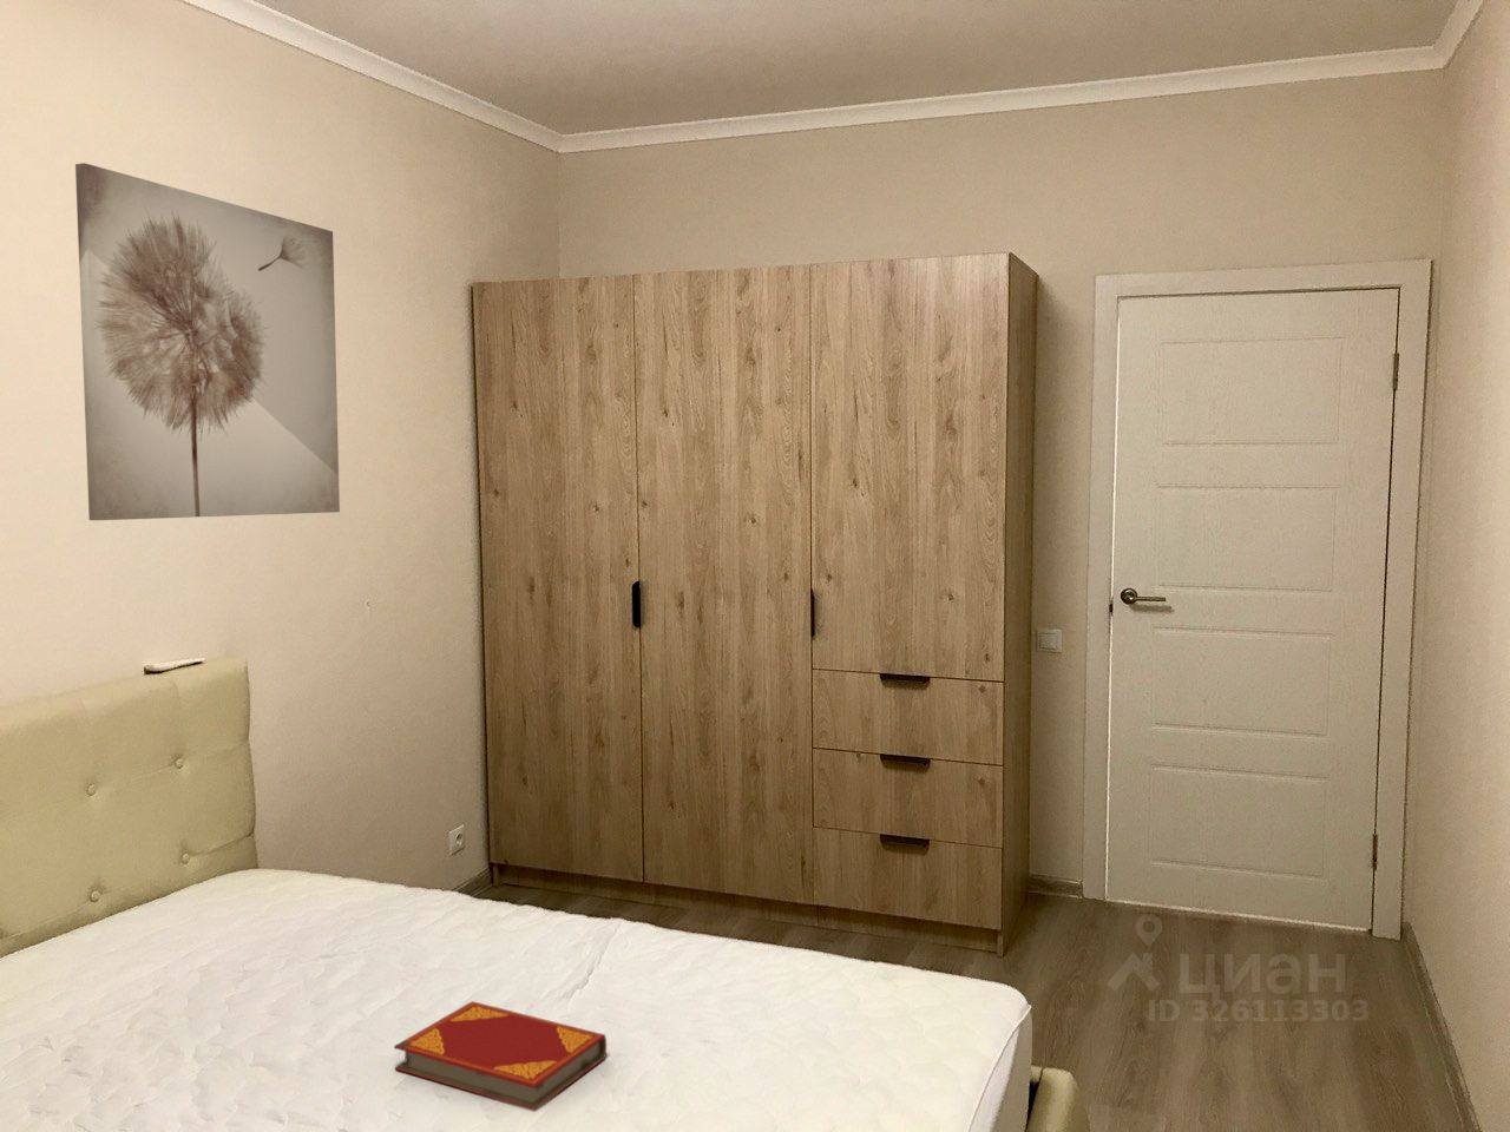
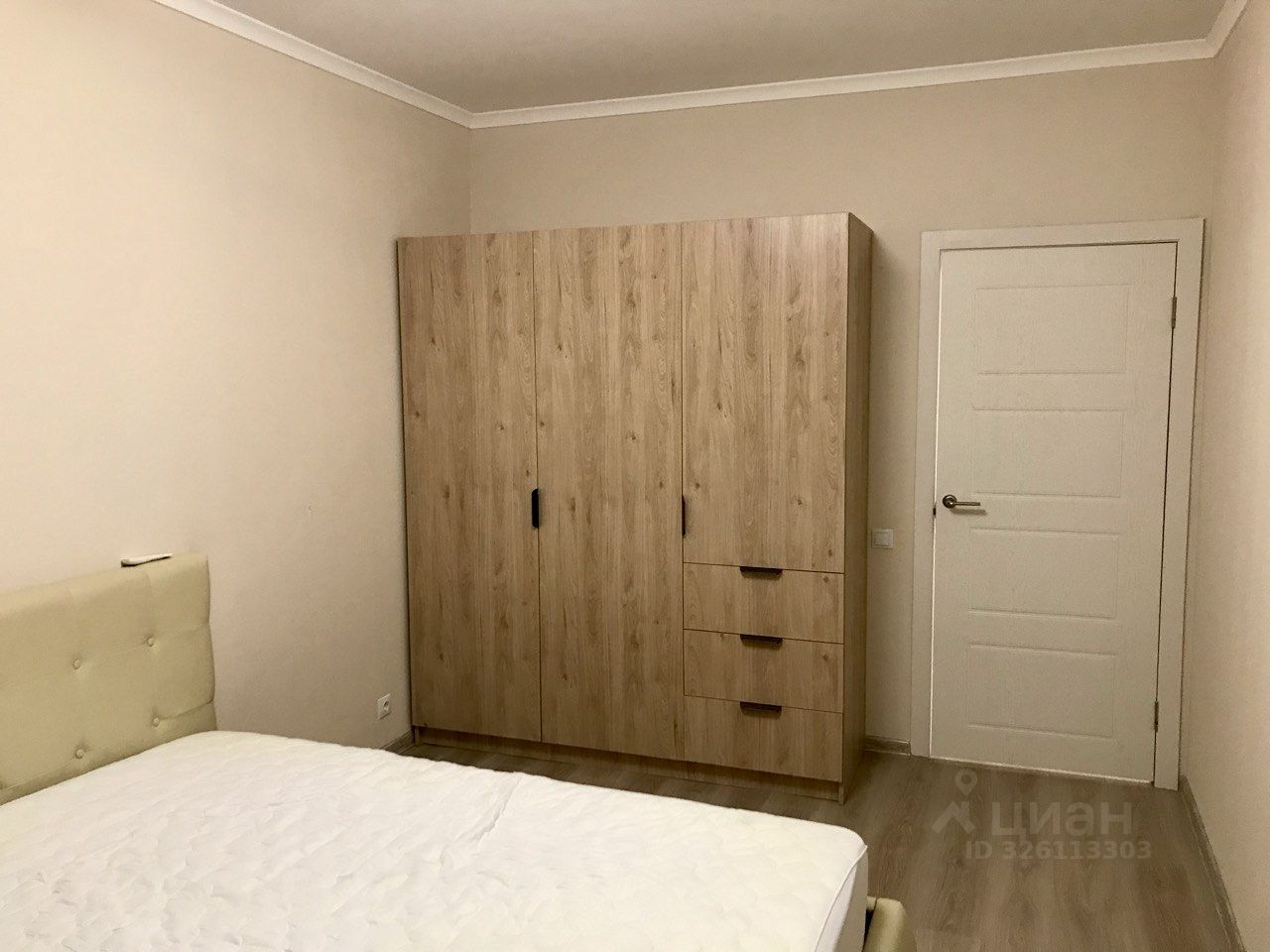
- hardback book [392,1000,608,1112]
- wall art [75,162,341,521]
